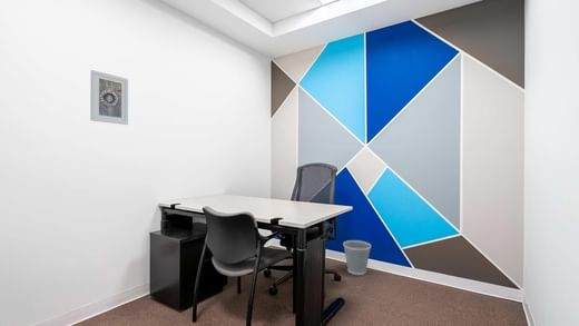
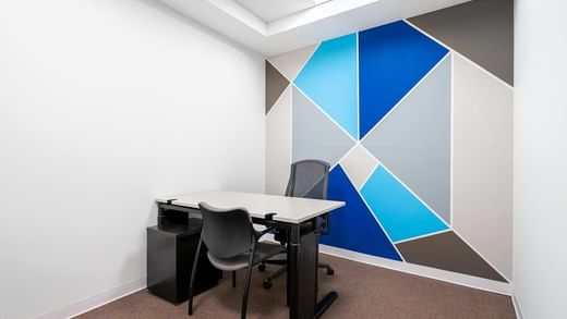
- wastebasket [342,239,372,276]
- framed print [89,69,129,126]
